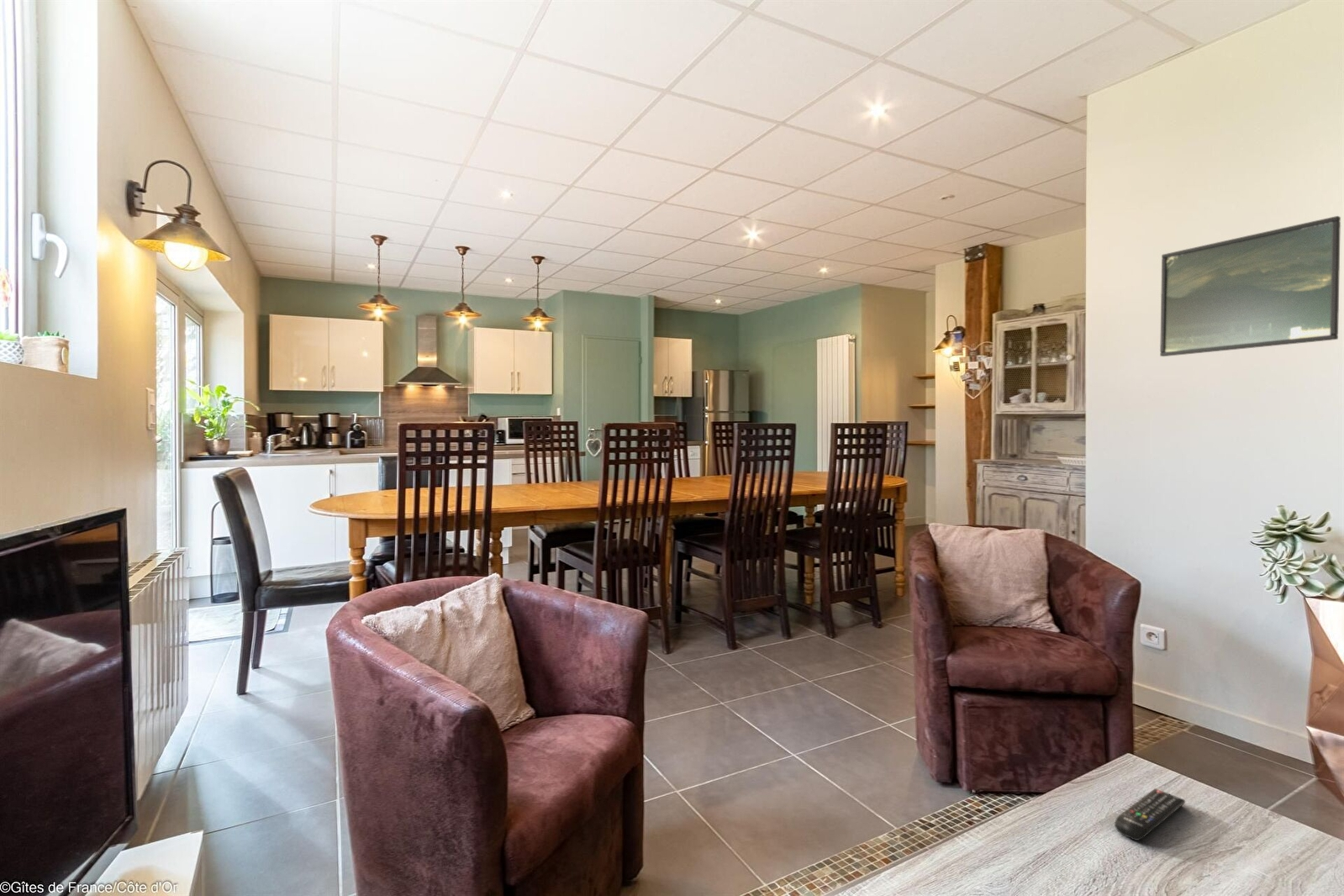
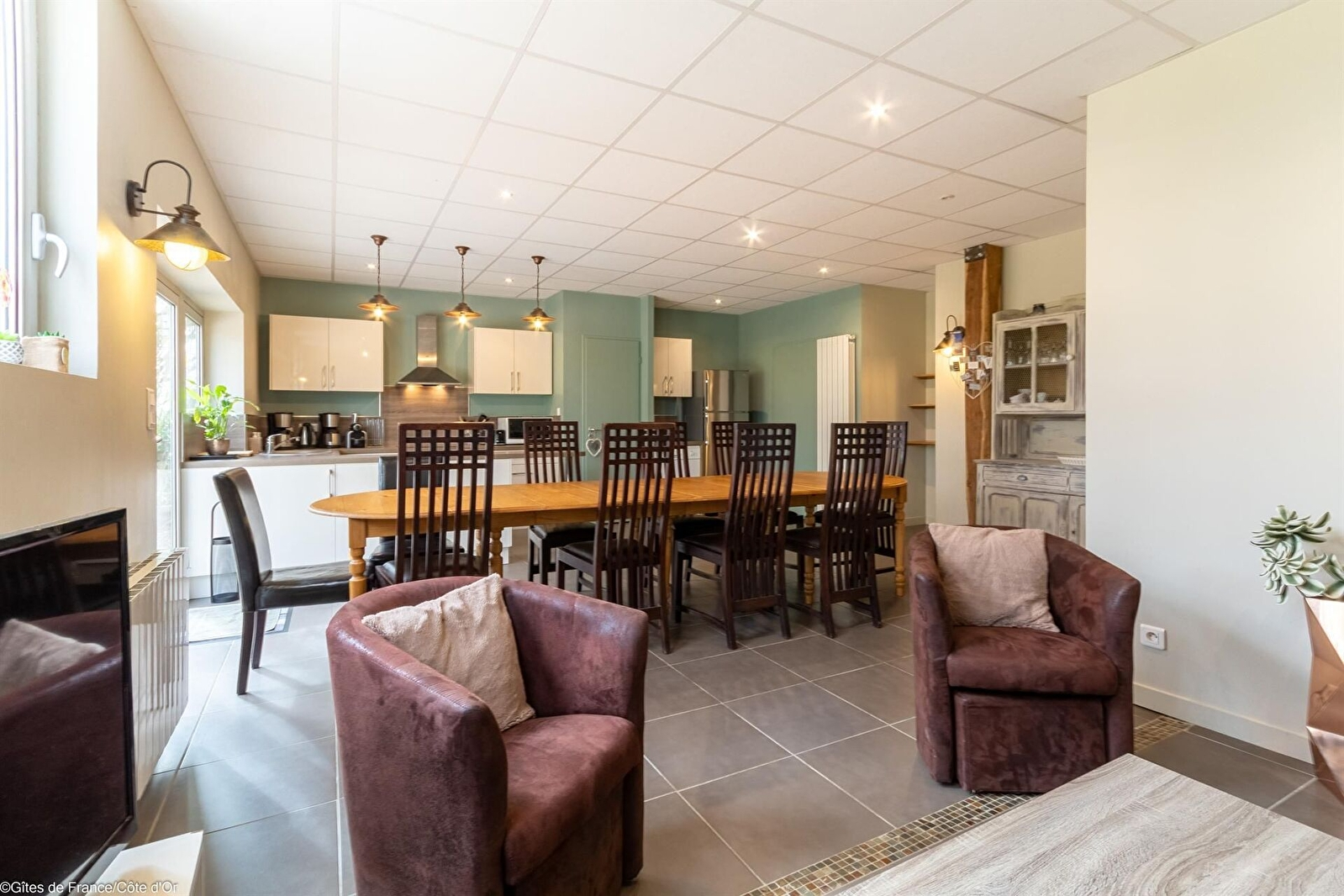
- remote control [1114,788,1186,841]
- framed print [1159,215,1341,357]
